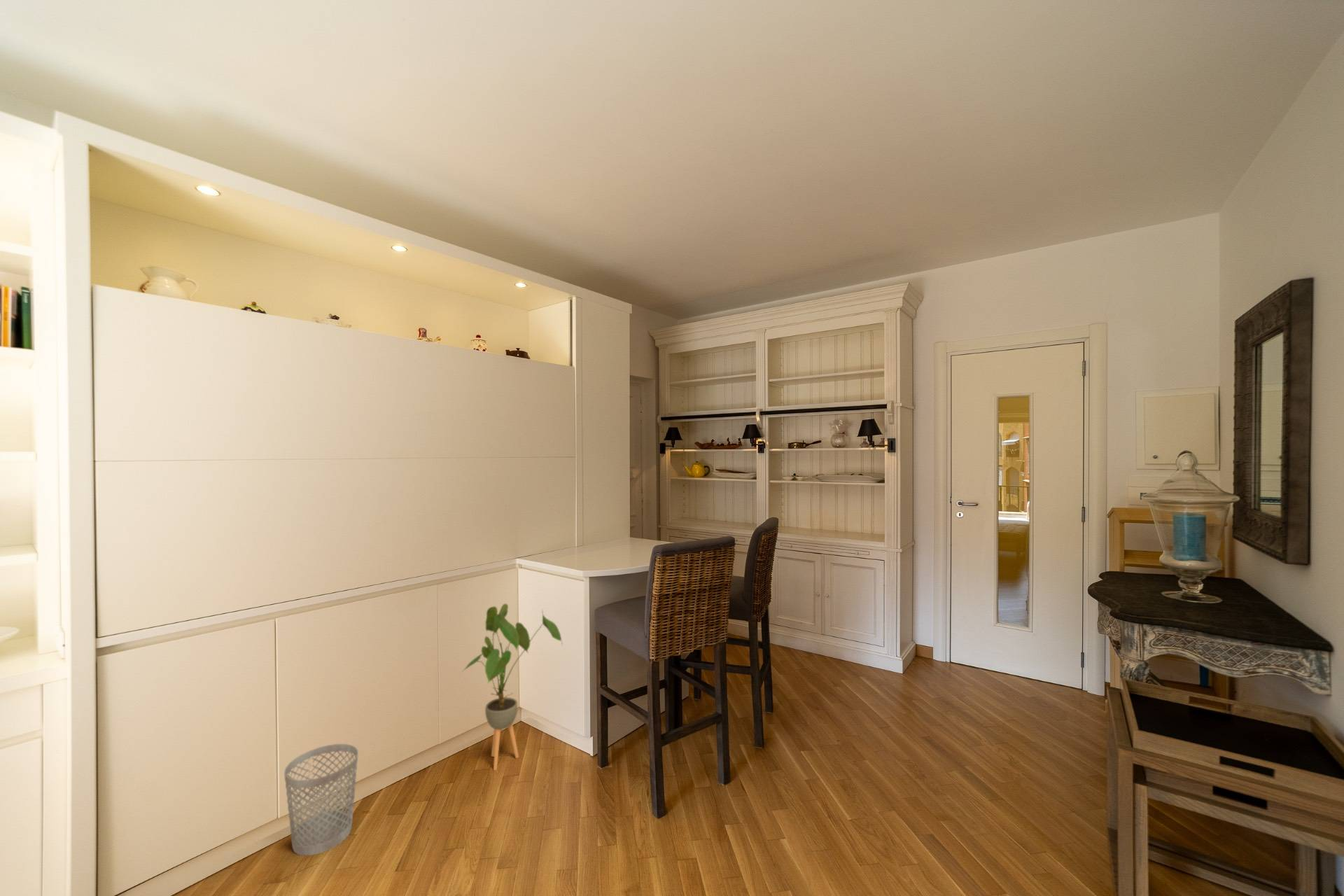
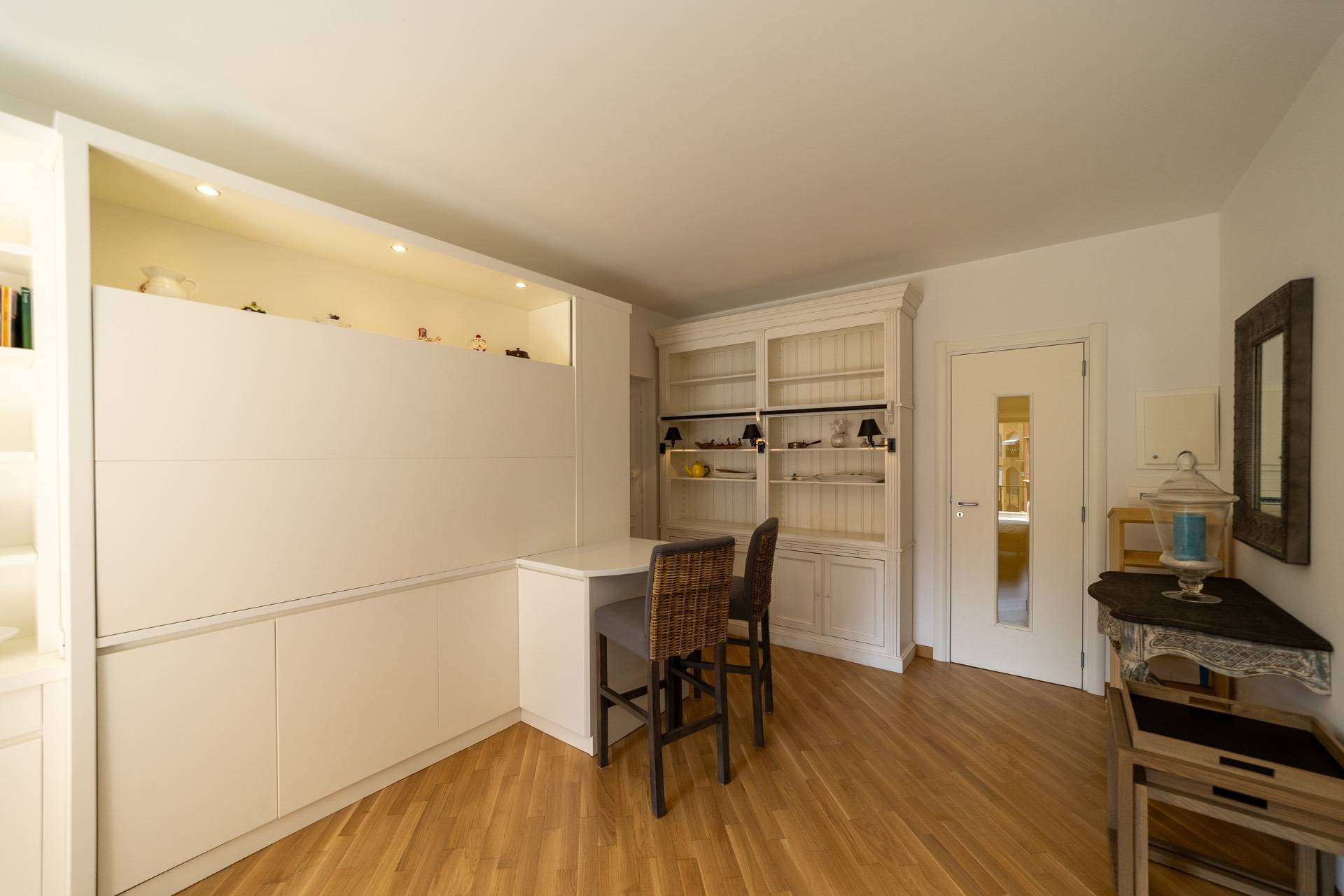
- house plant [461,603,563,771]
- wastebasket [283,743,359,856]
